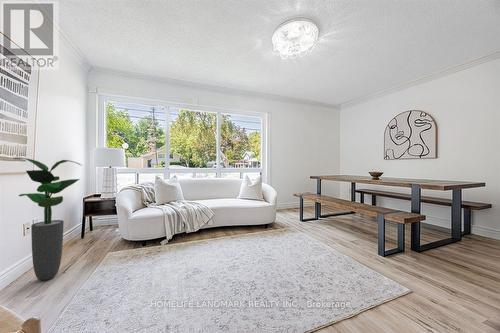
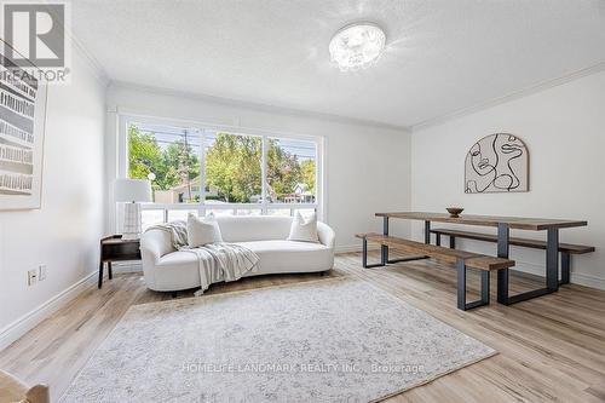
- potted plant [13,156,83,281]
